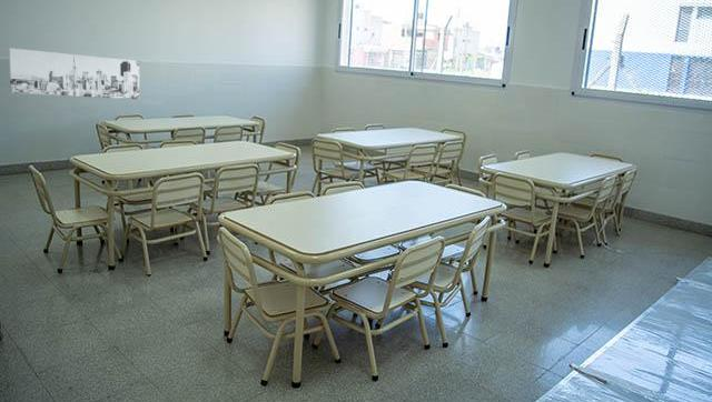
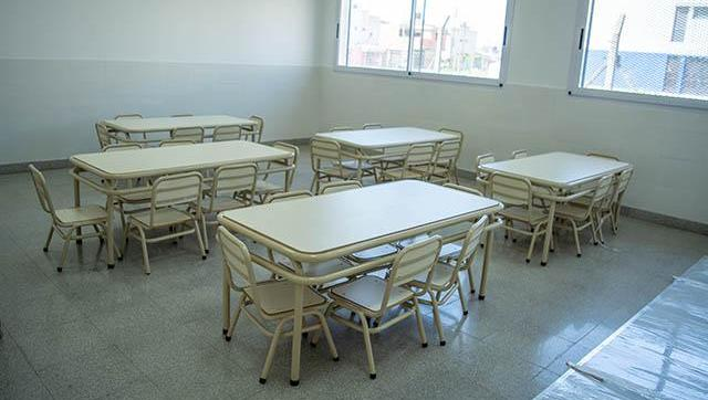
- wall art [8,47,140,100]
